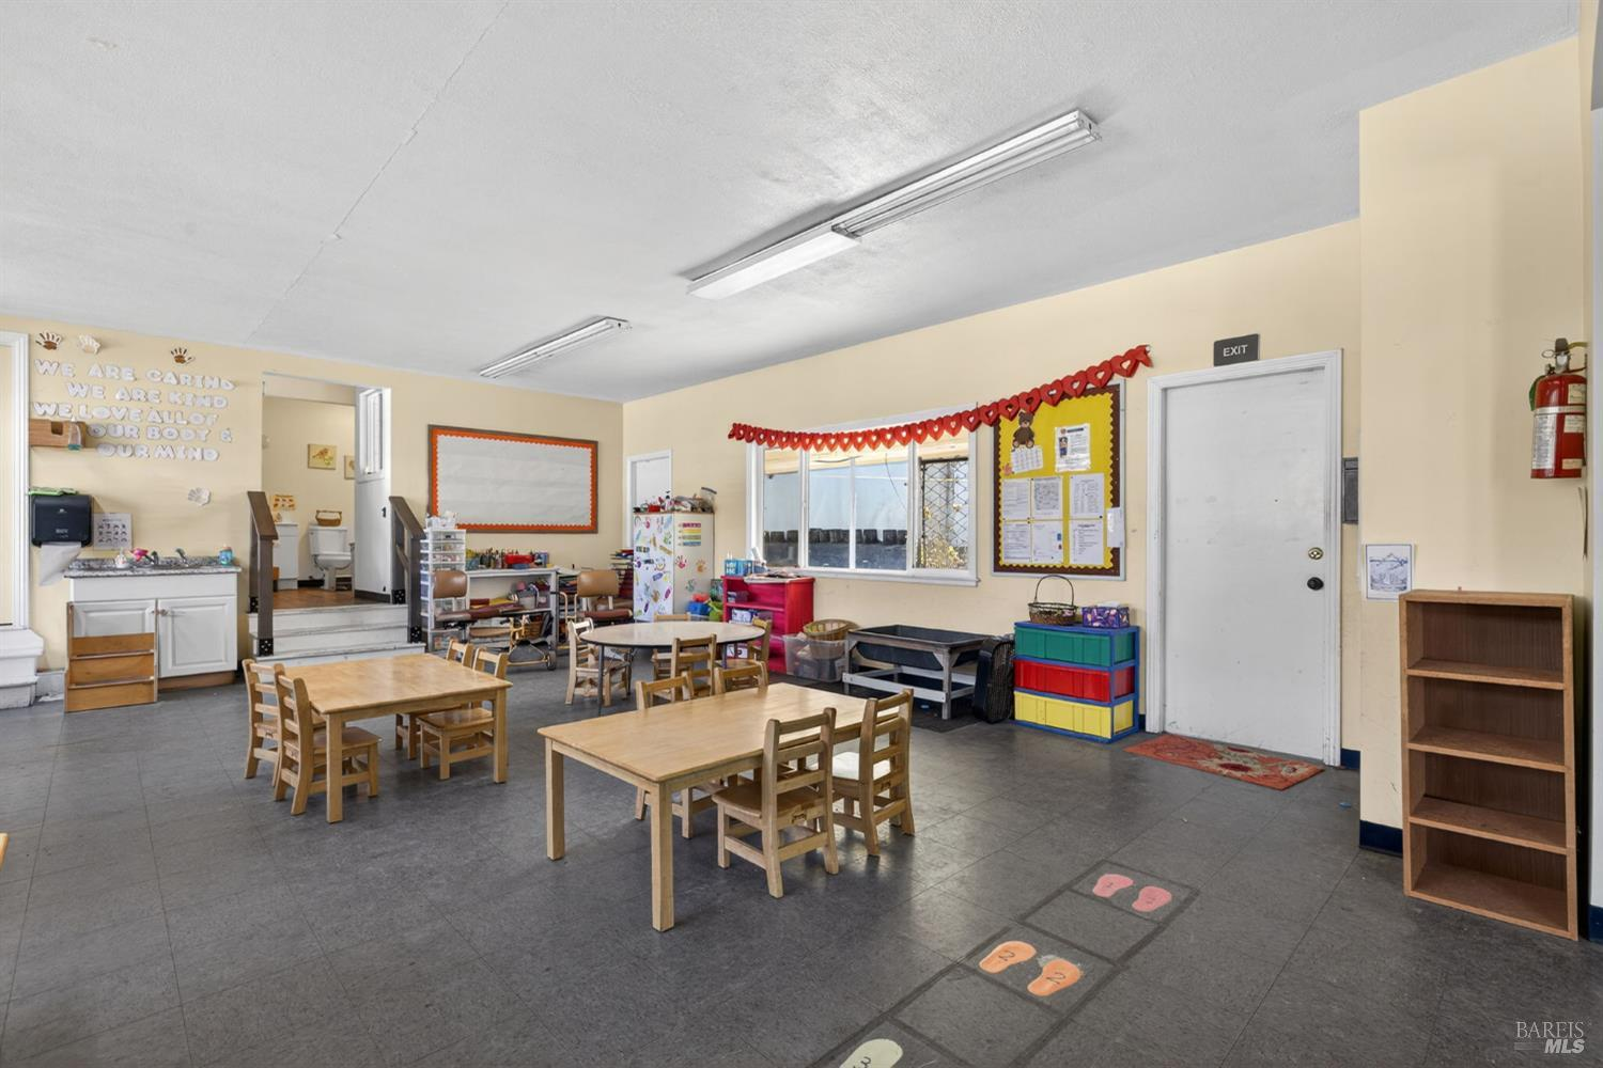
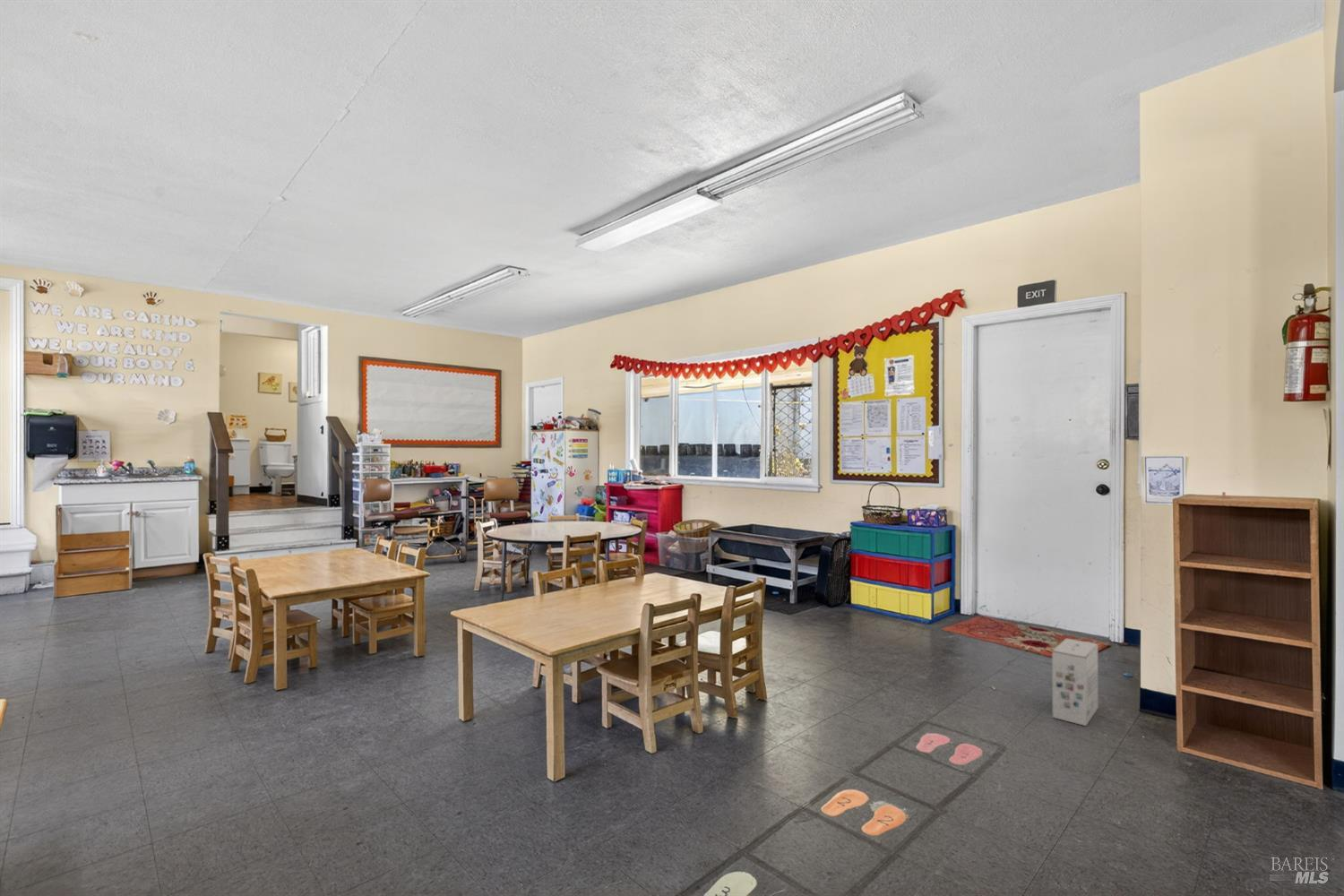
+ cardboard box [1051,638,1099,727]
